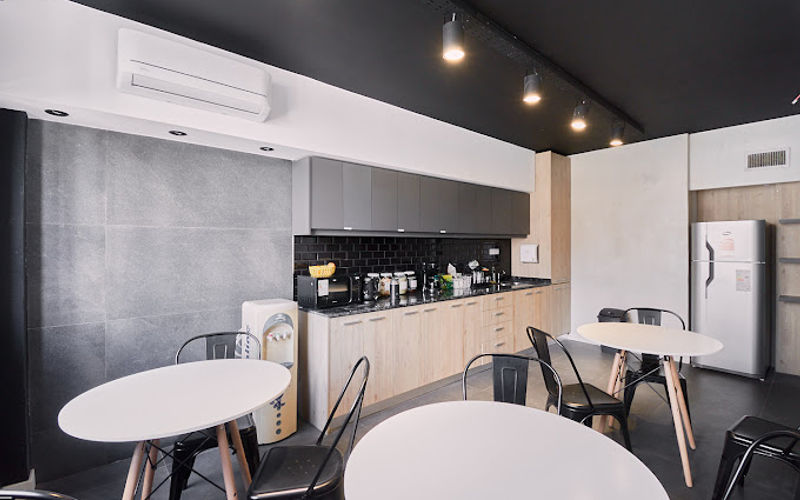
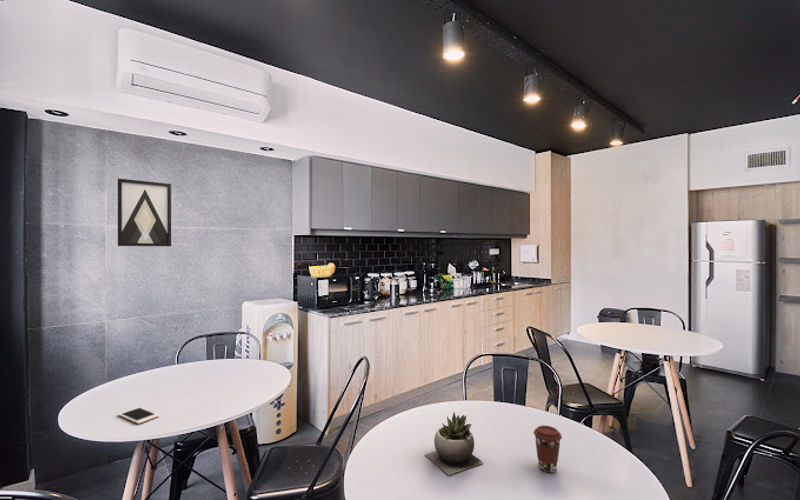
+ succulent plant [424,411,484,476]
+ cell phone [117,406,160,425]
+ coffee cup [533,424,563,474]
+ wall art [117,178,172,247]
